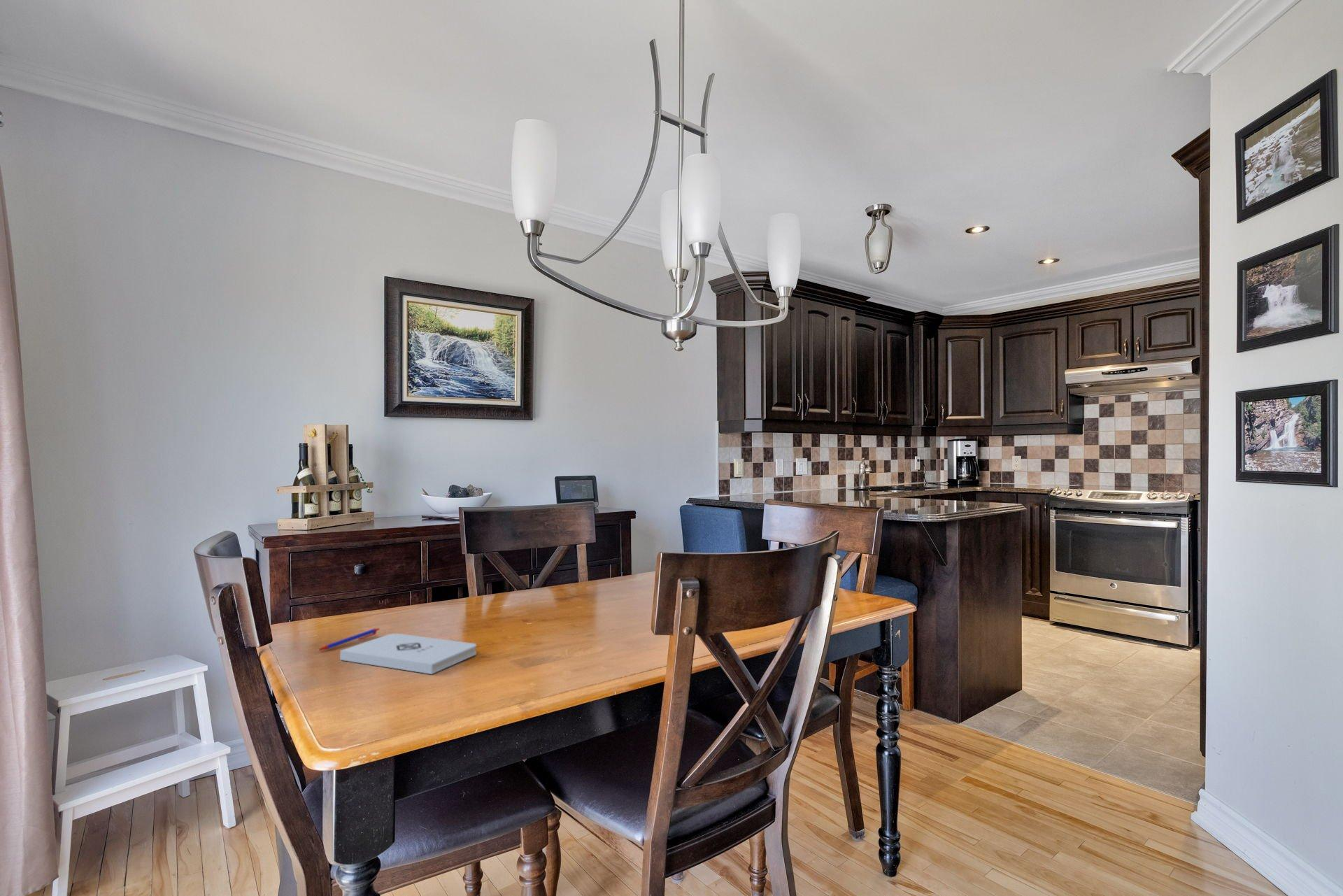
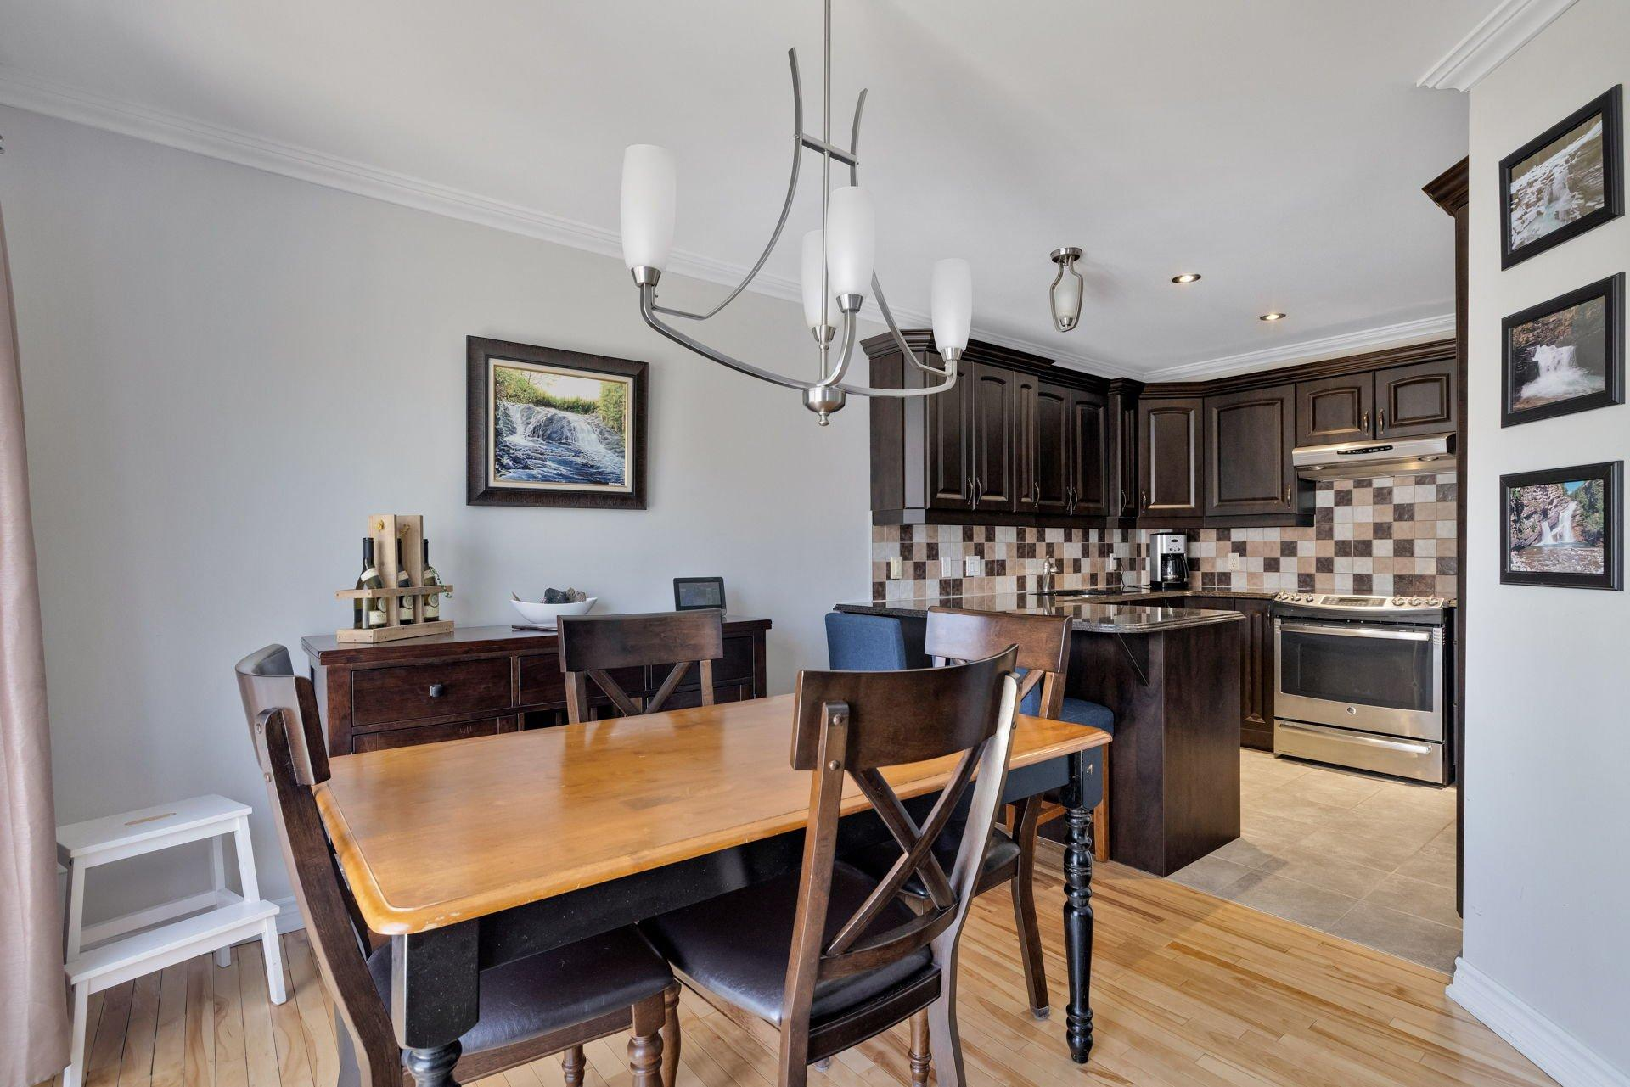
- notepad [339,633,477,675]
- pen [317,627,381,651]
